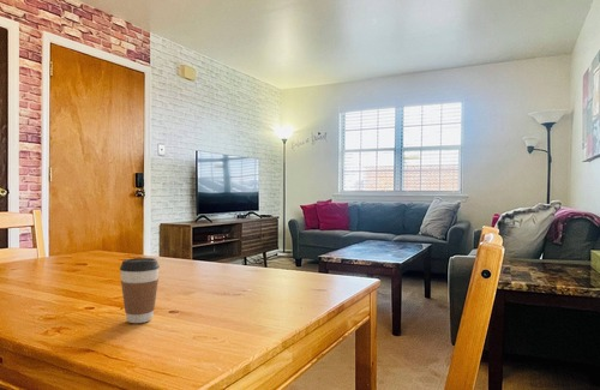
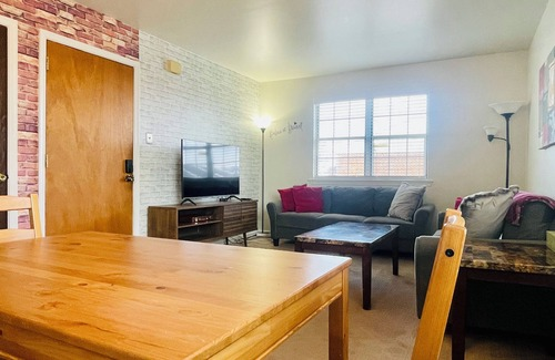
- coffee cup [119,257,161,324]
